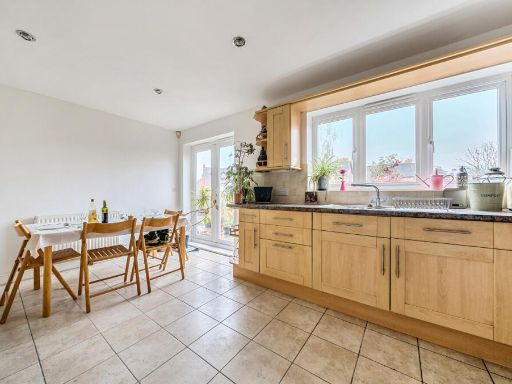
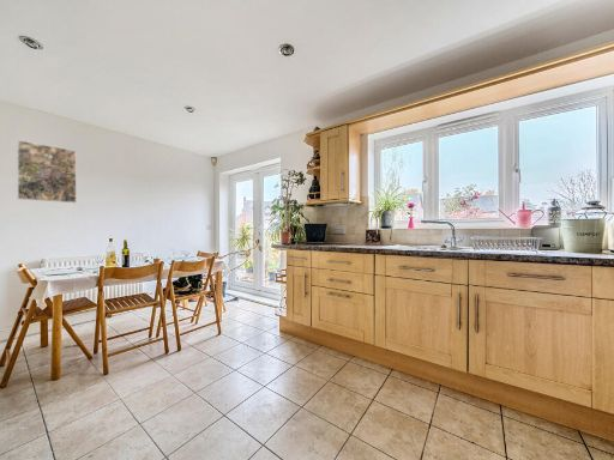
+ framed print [16,139,78,204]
